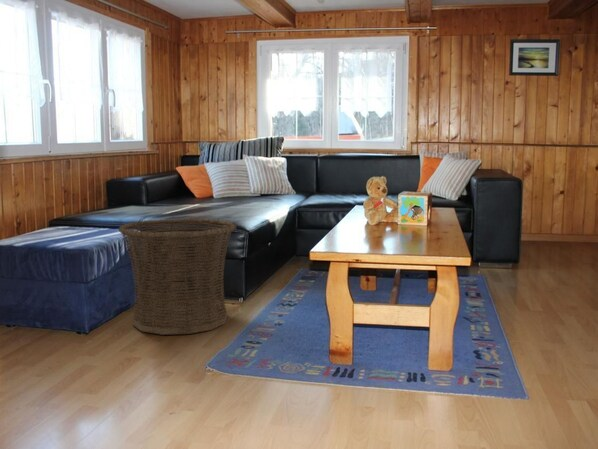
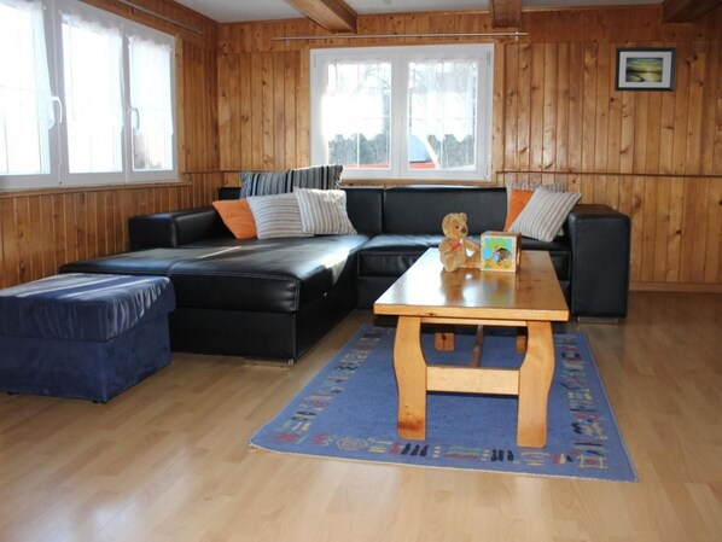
- basket [118,217,237,336]
